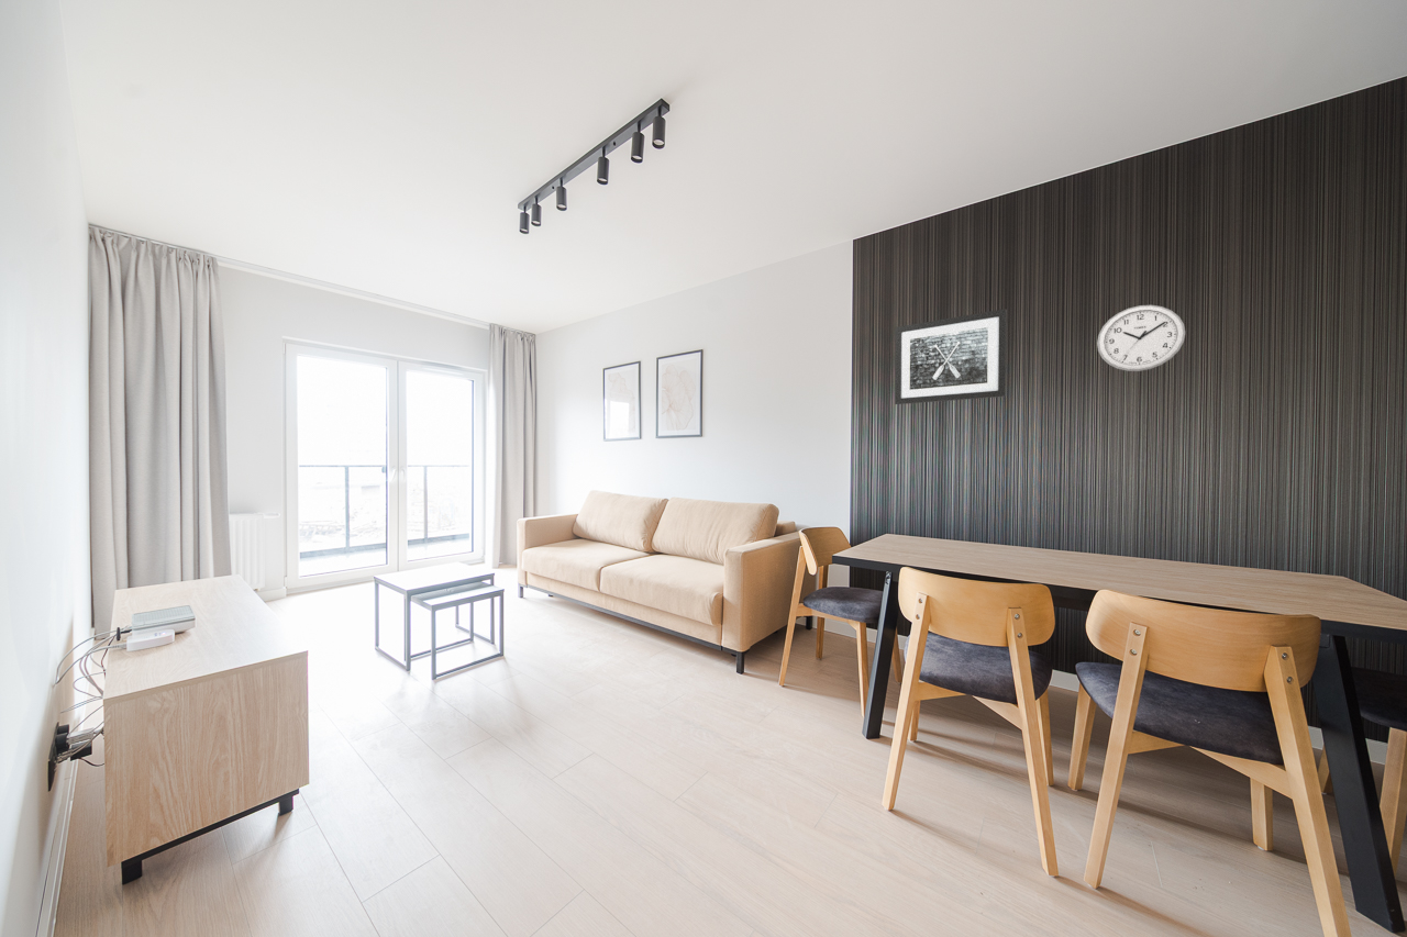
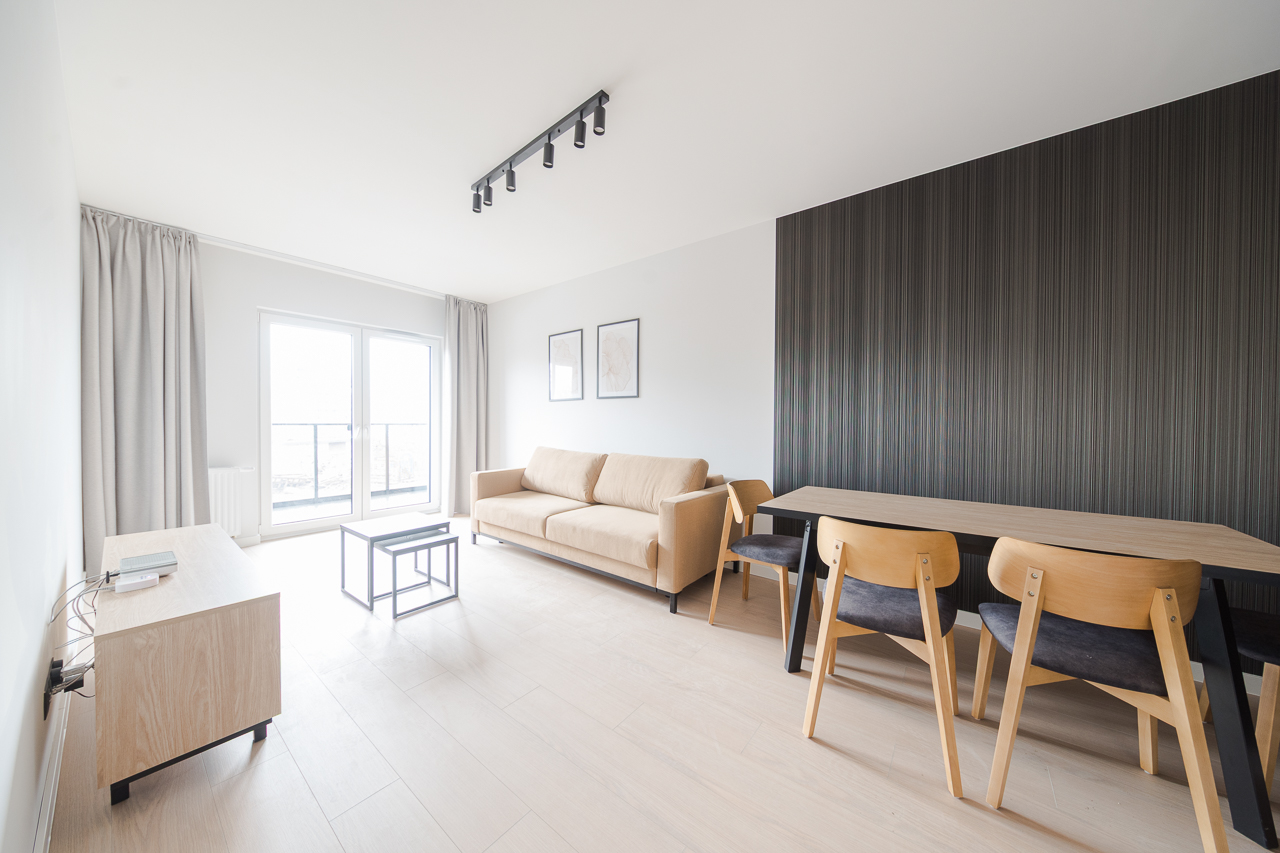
- wall art [894,308,1008,405]
- wall clock [1096,304,1186,372]
